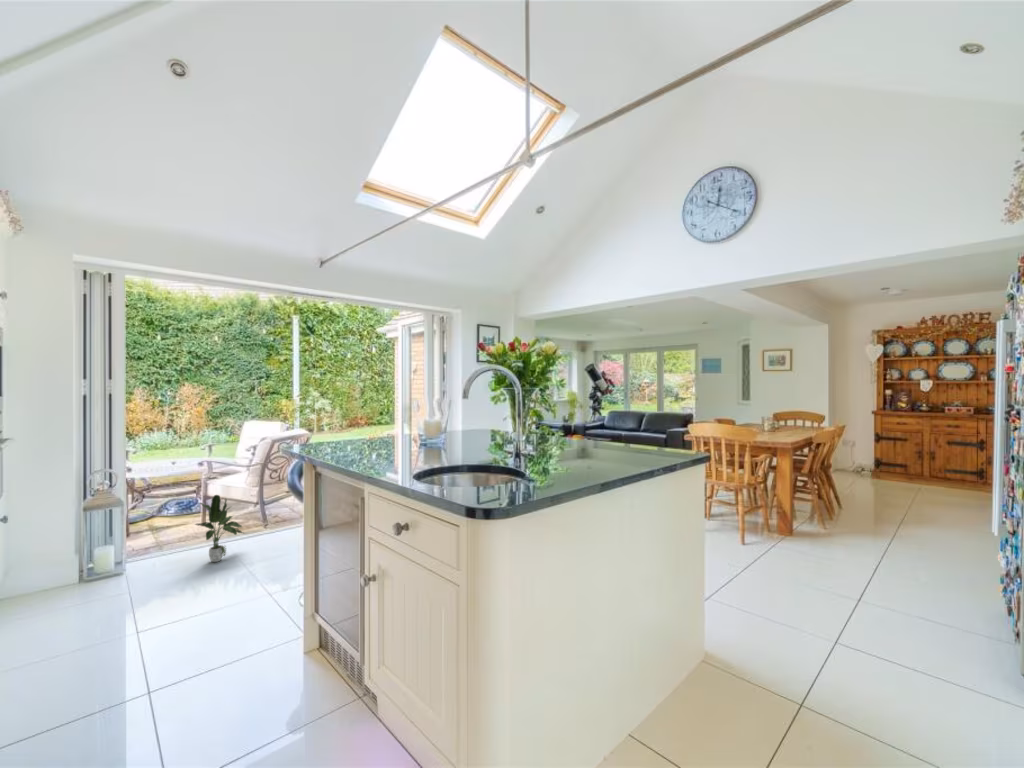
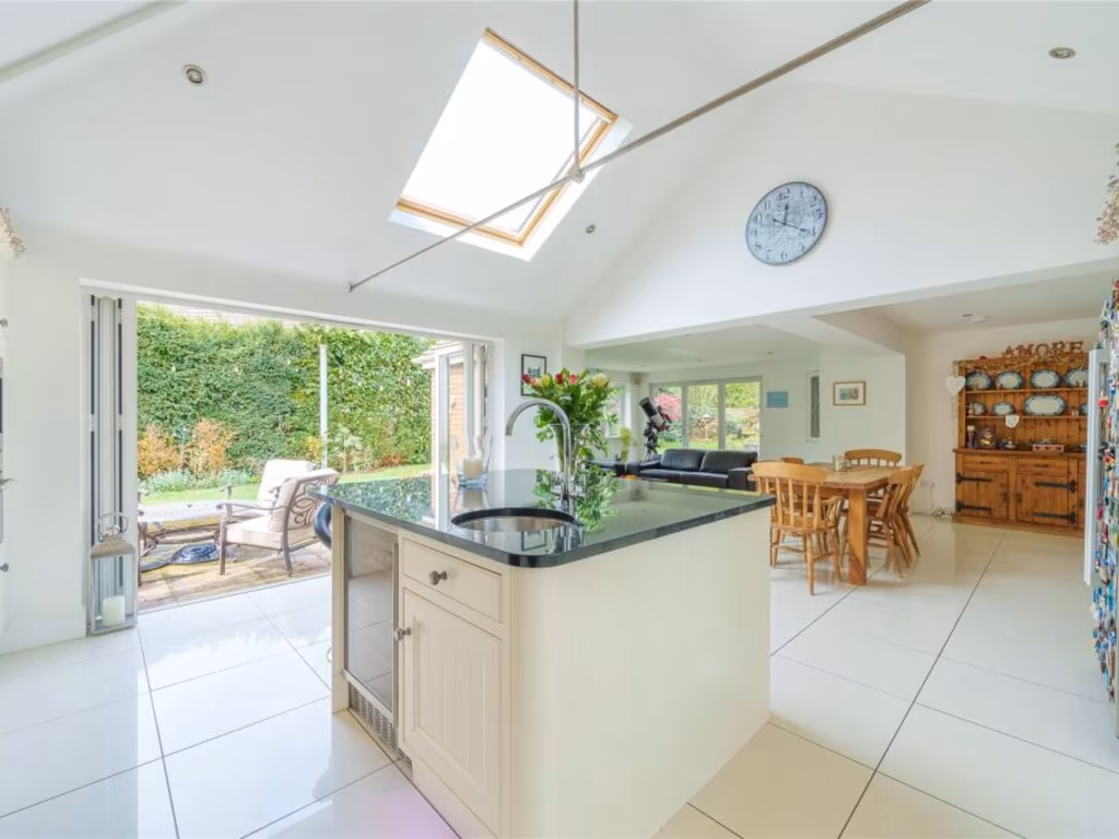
- potted plant [194,494,246,563]
